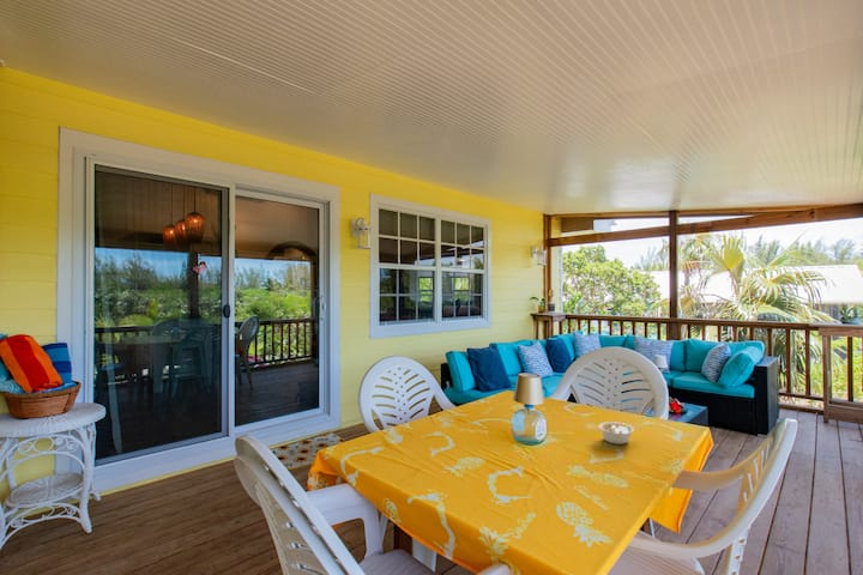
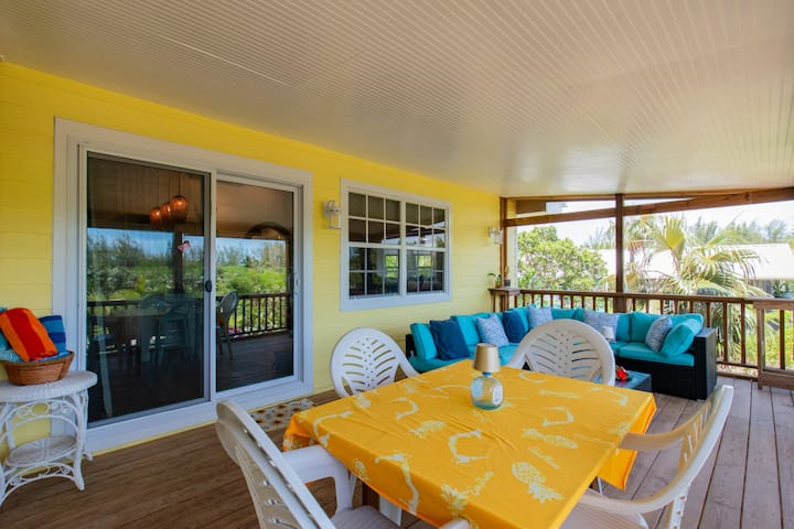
- legume [597,420,640,446]
